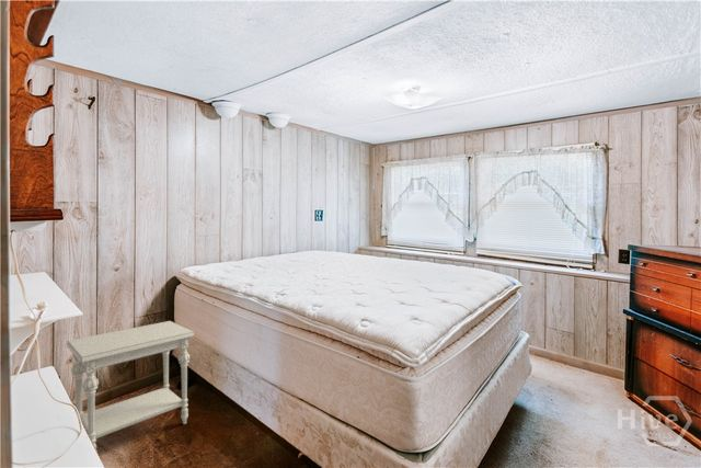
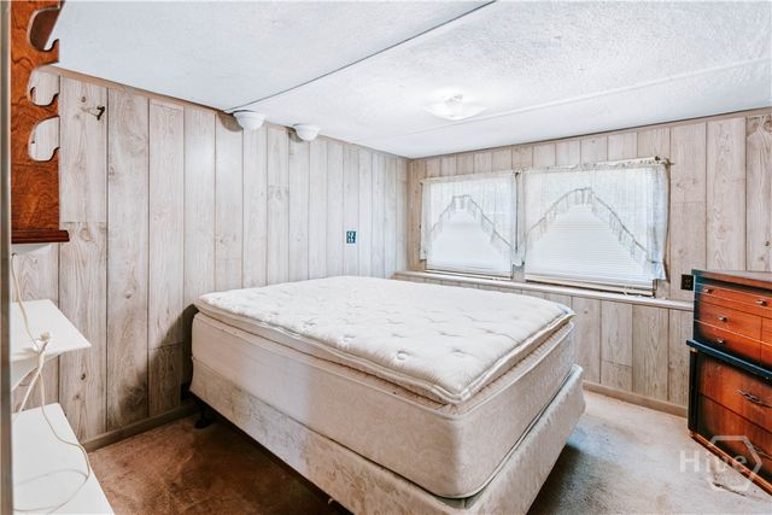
- side table [65,320,195,450]
